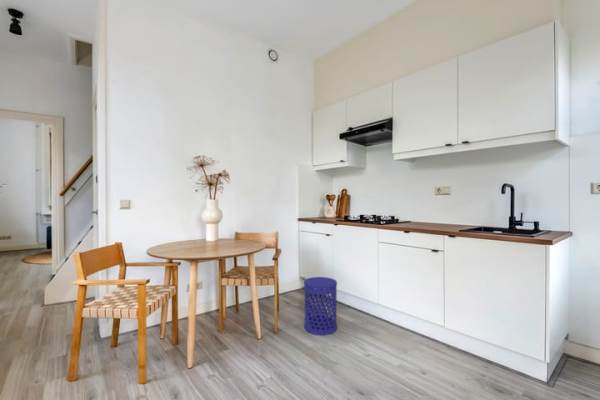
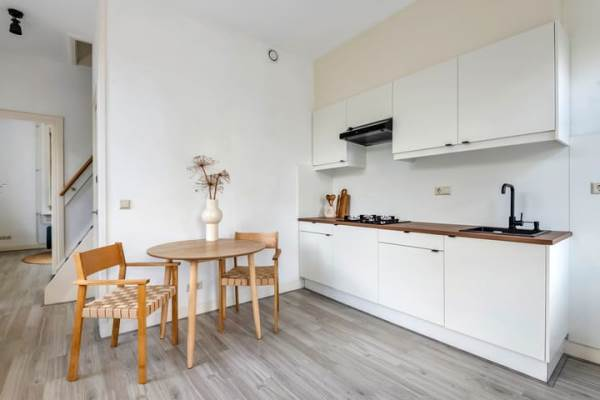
- waste bin [303,276,338,336]
